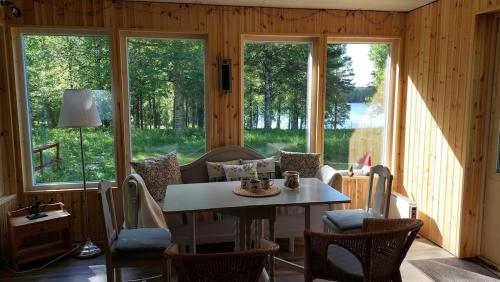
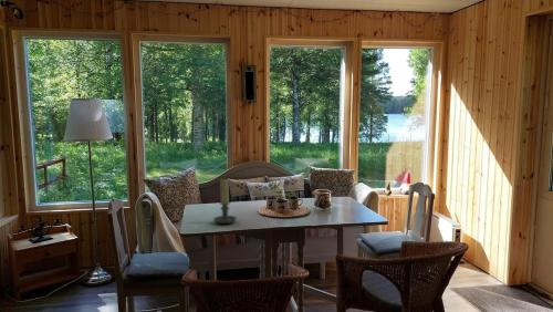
+ candle holder [212,178,238,225]
